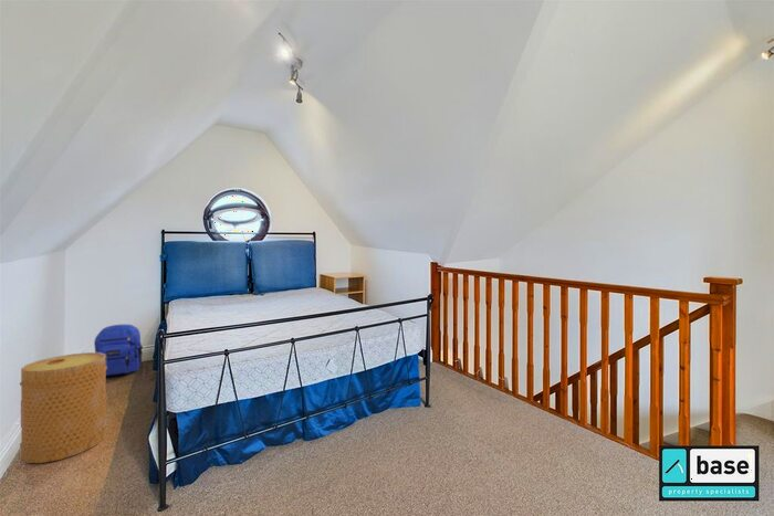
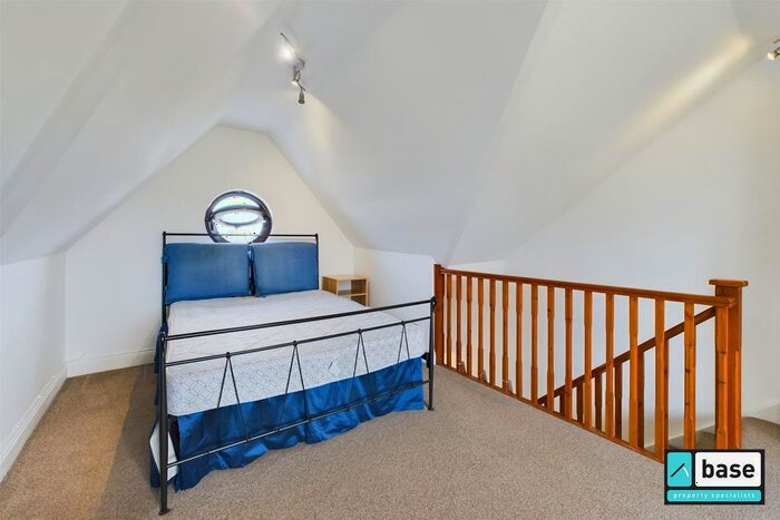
- backpack [93,324,144,377]
- basket [19,351,108,464]
